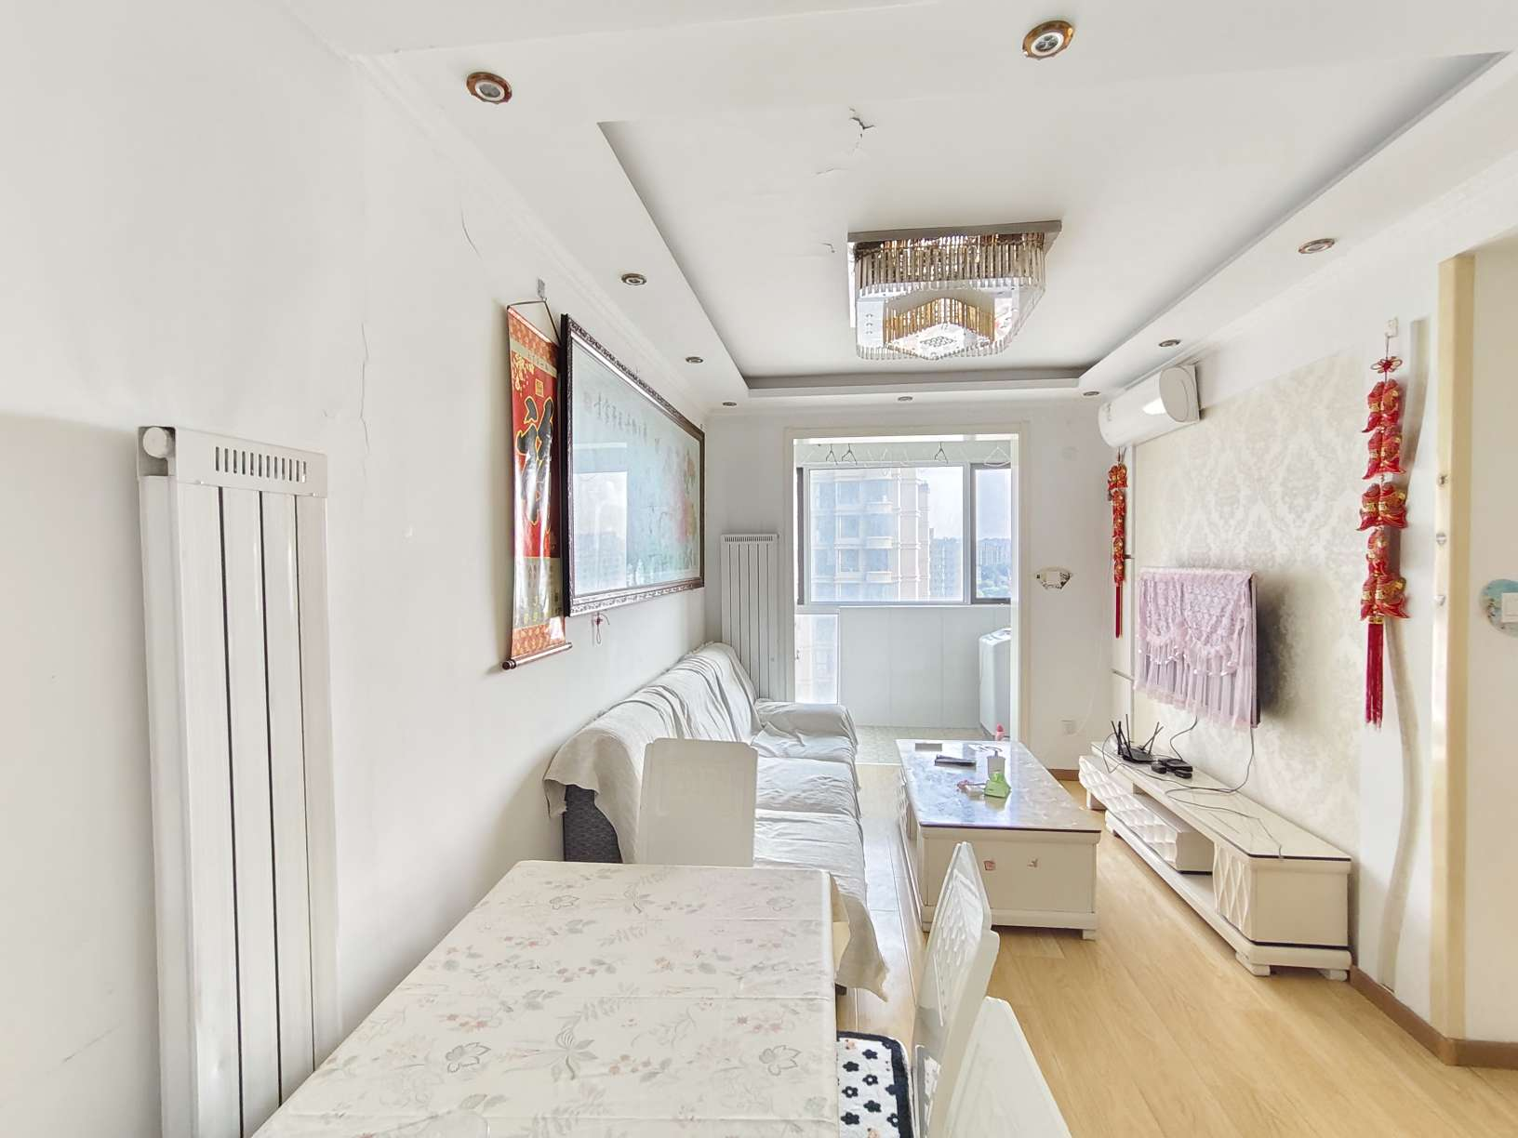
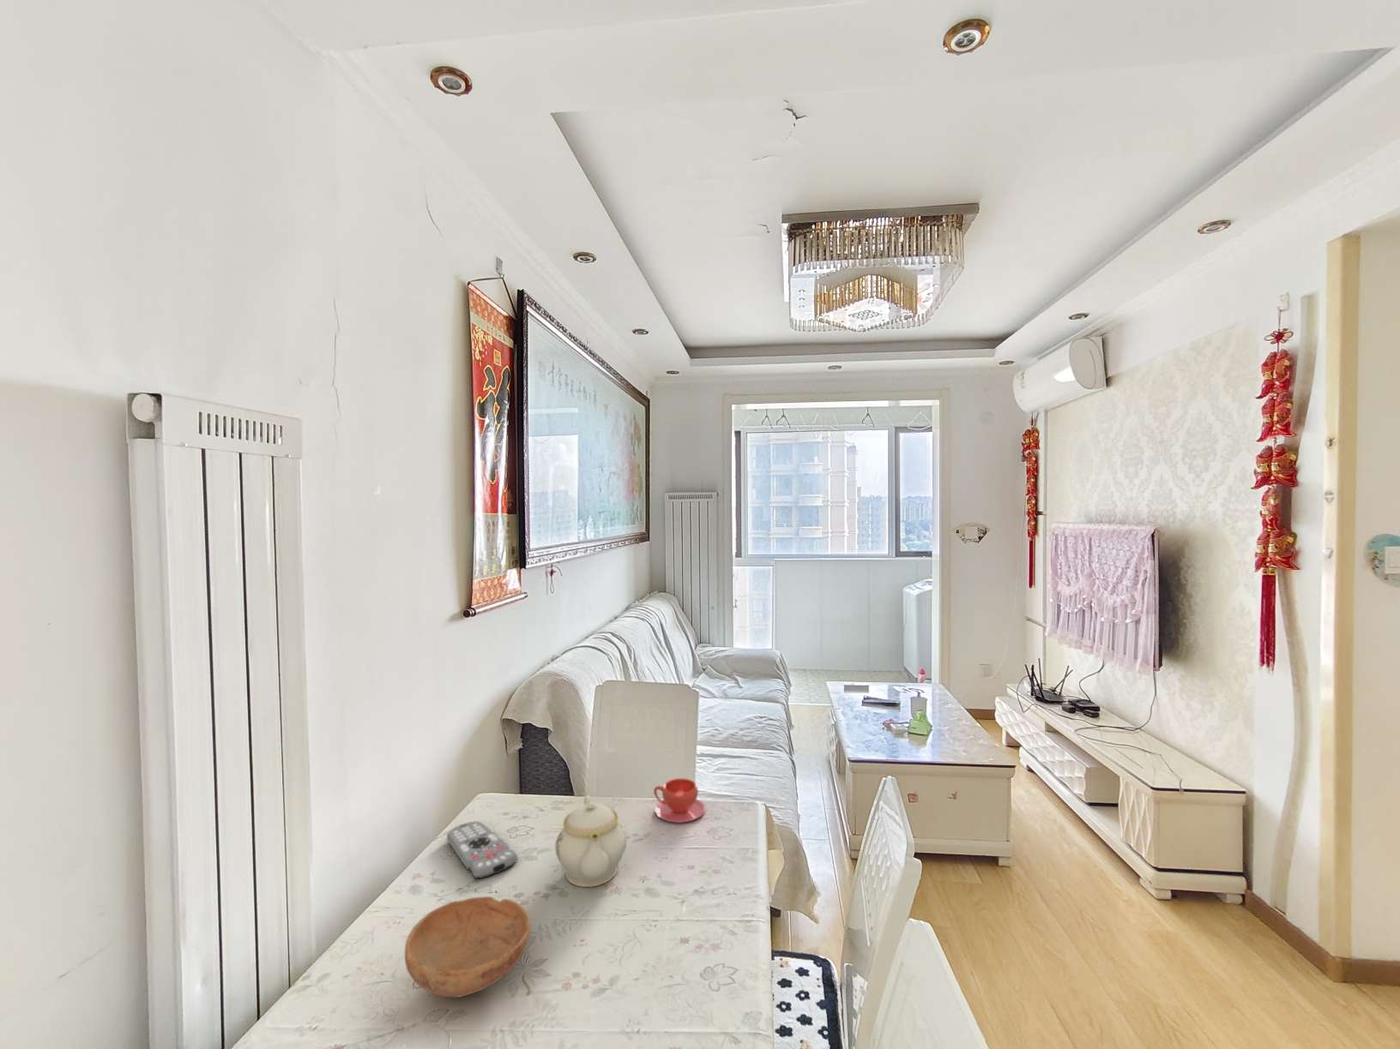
+ teapot [554,794,627,888]
+ remote control [446,820,519,879]
+ teacup [653,777,706,823]
+ bowl [405,896,531,998]
